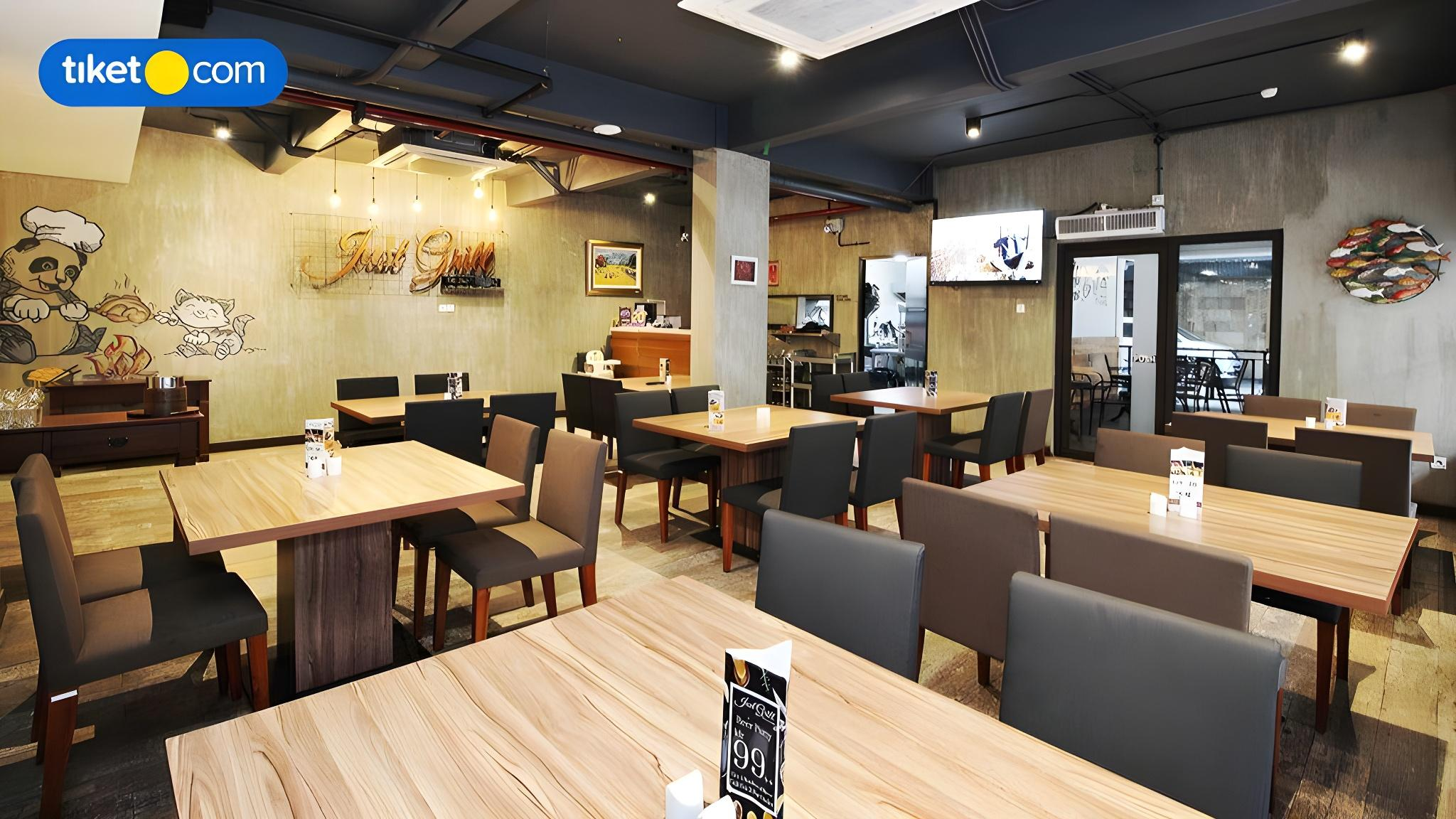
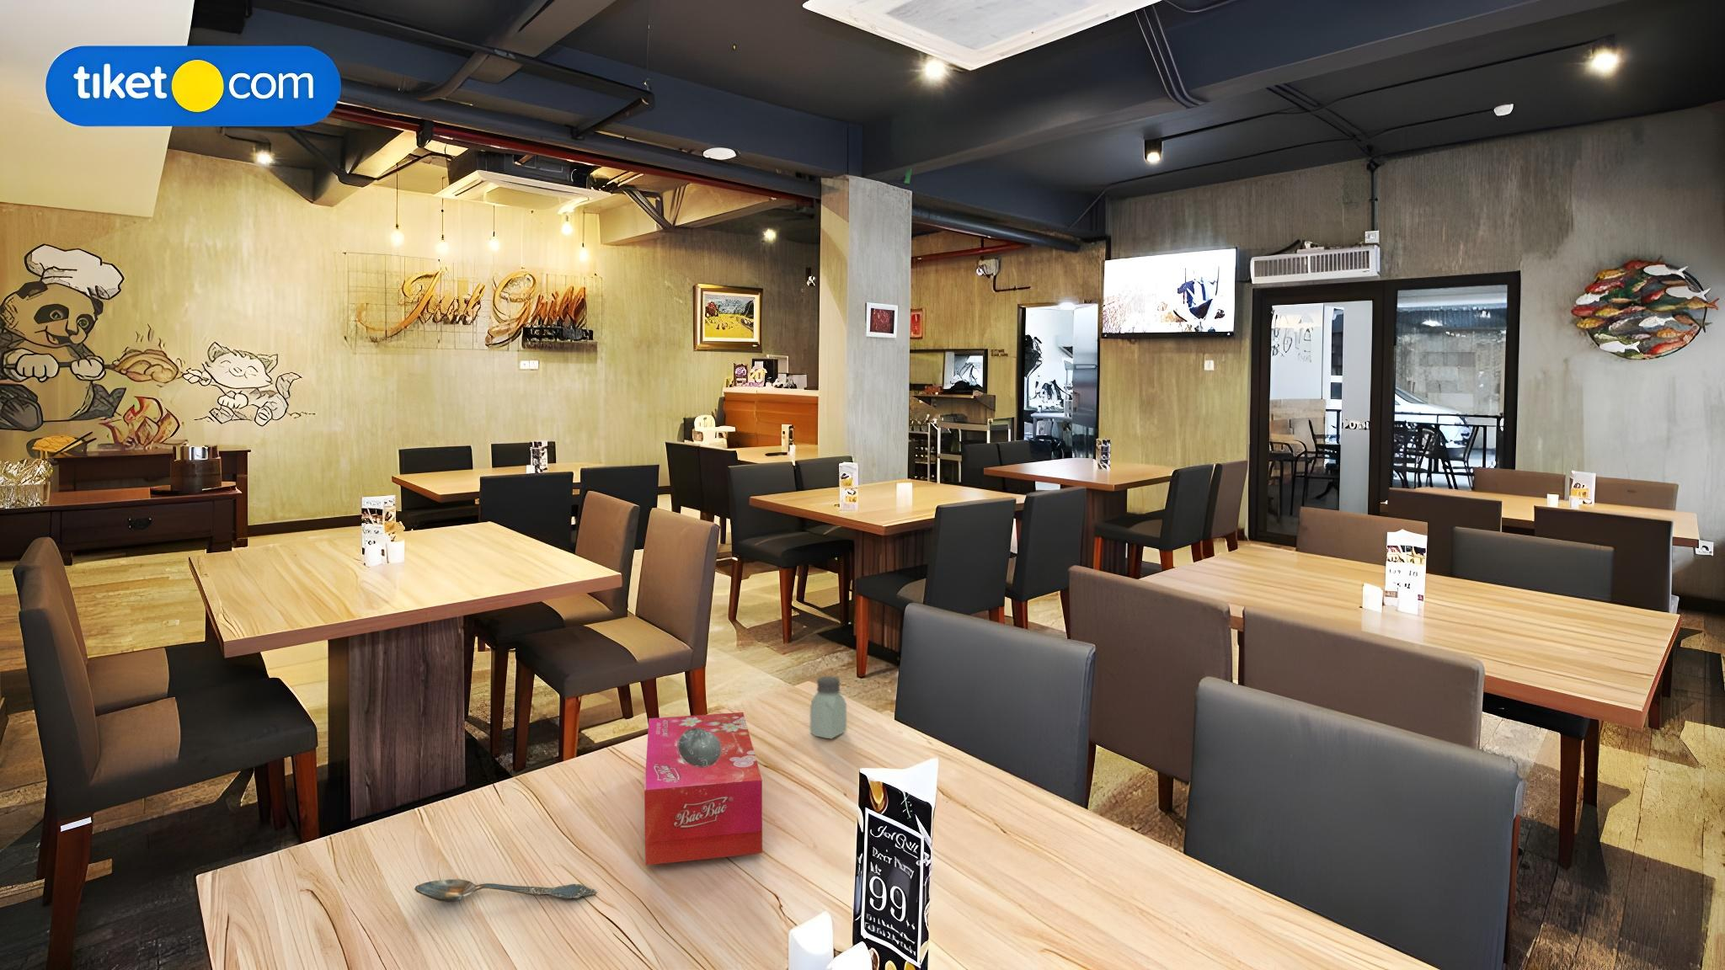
+ spoon [413,879,597,902]
+ saltshaker [809,675,847,740]
+ tissue box [643,712,763,866]
